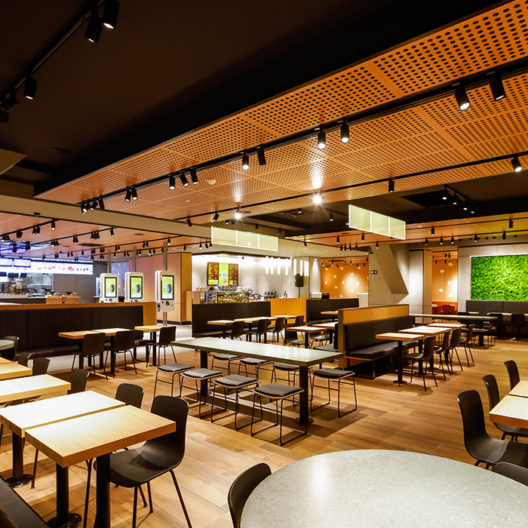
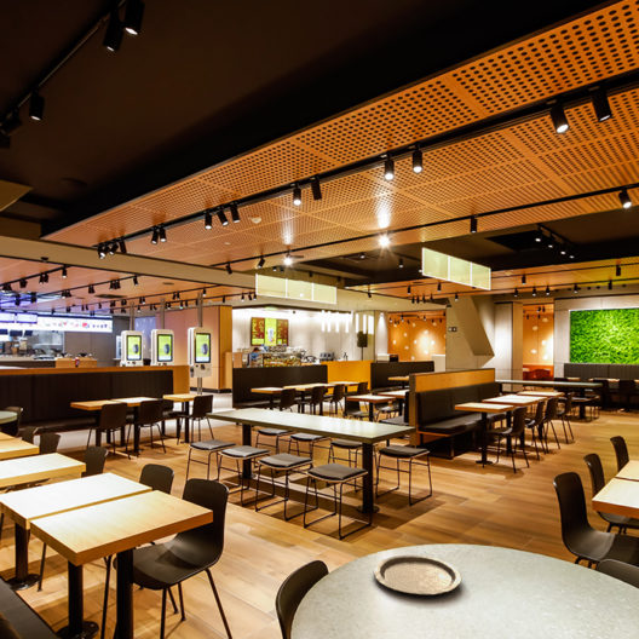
+ plate [373,554,462,597]
